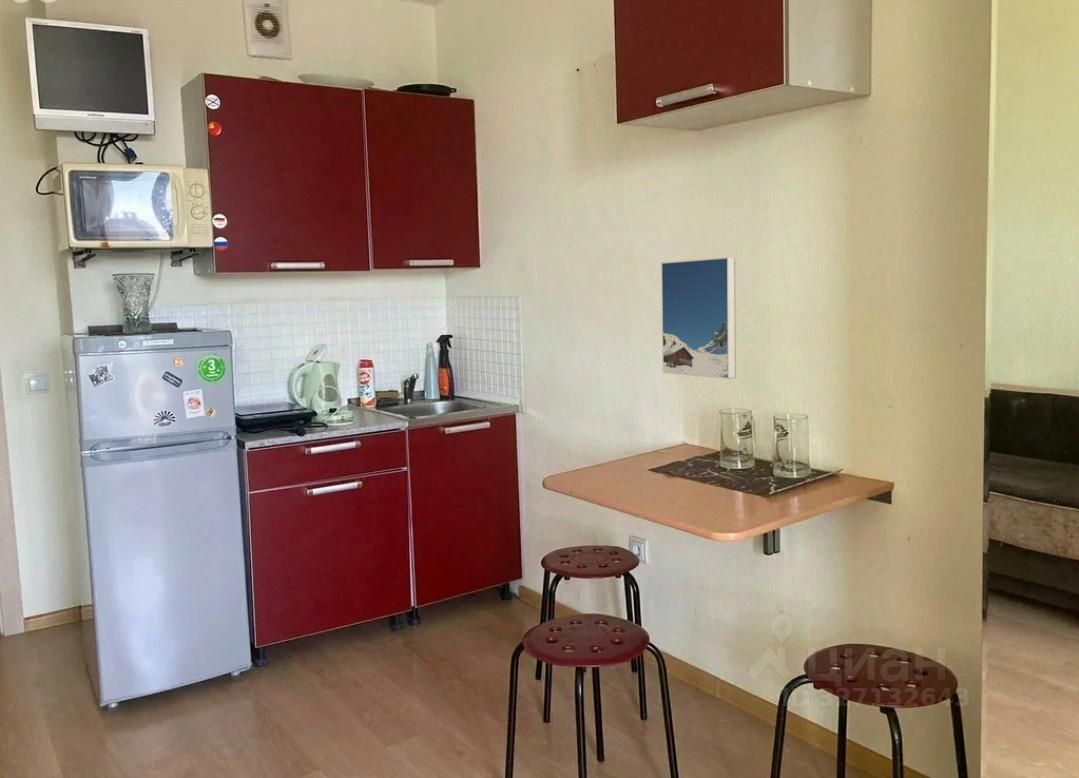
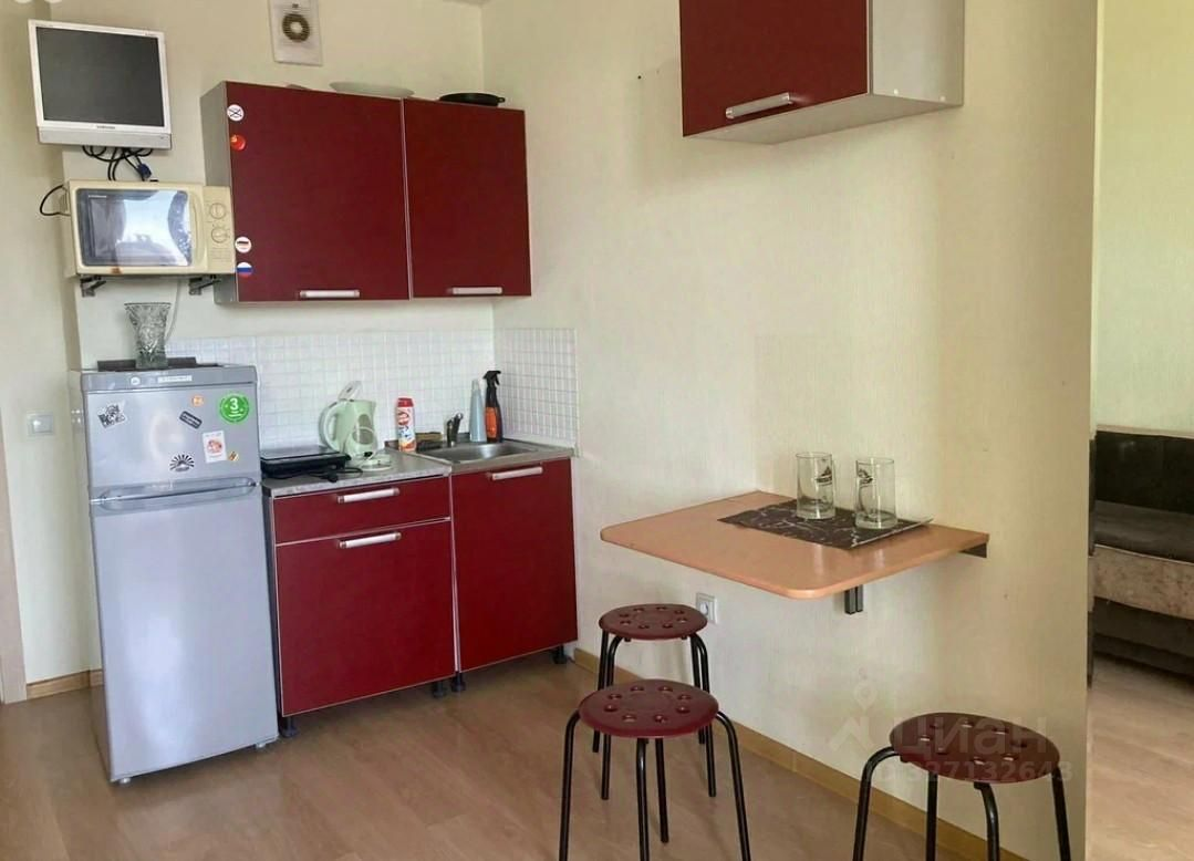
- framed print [660,256,737,380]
